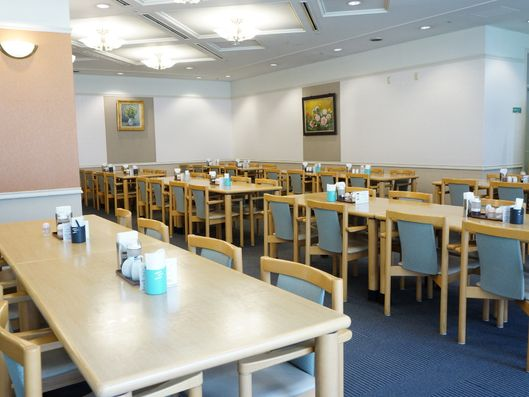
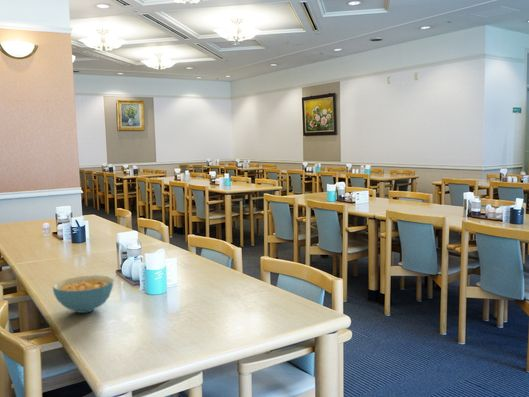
+ cereal bowl [52,274,115,314]
